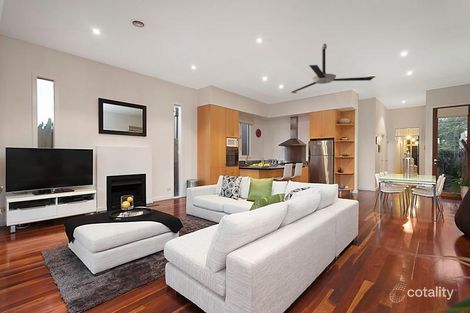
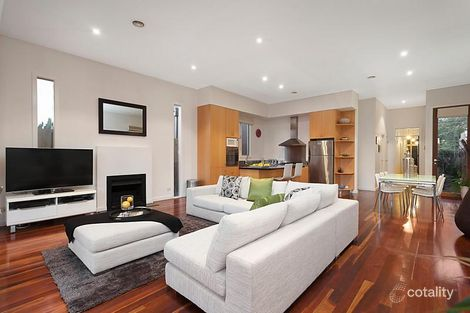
- ceiling fan [291,43,375,93]
